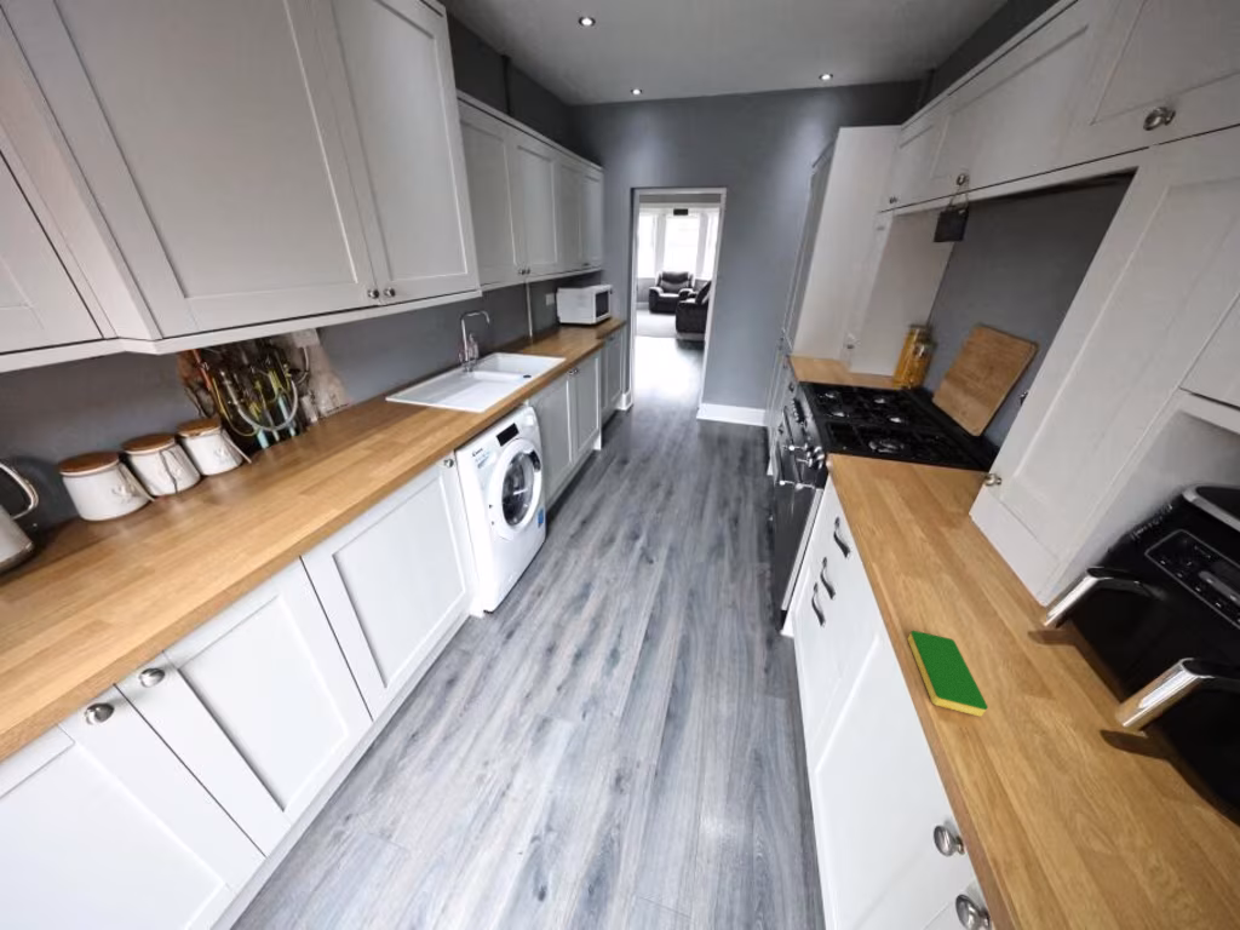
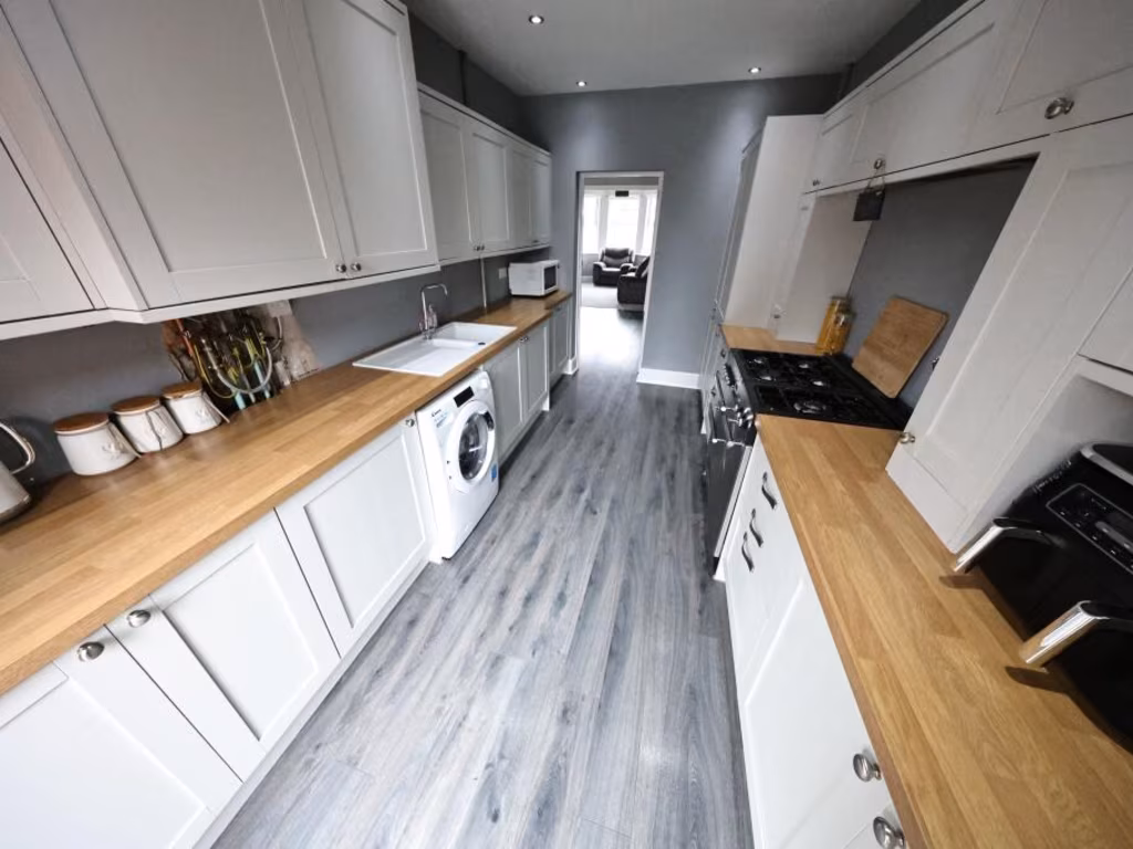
- dish sponge [907,630,989,718]
